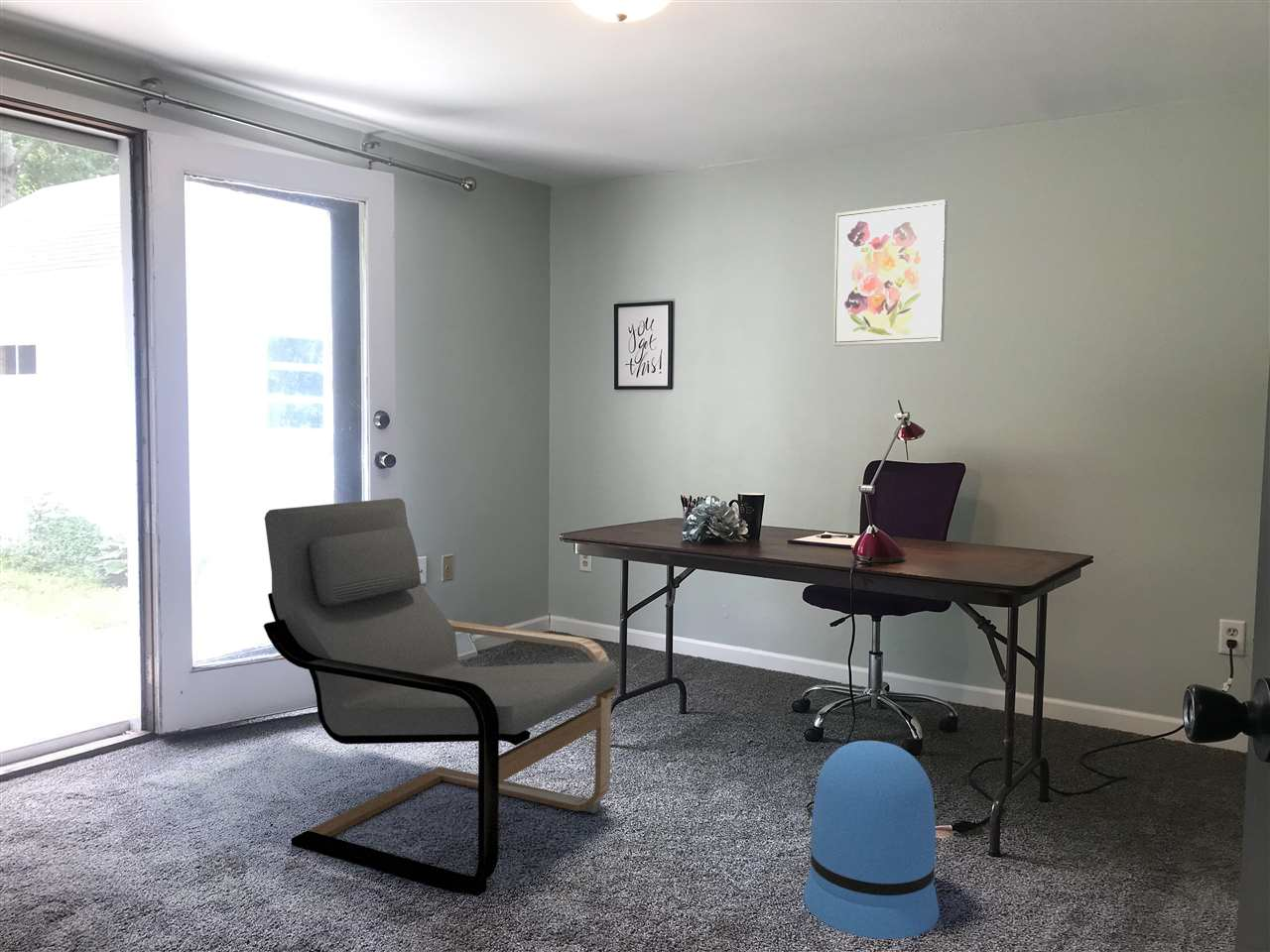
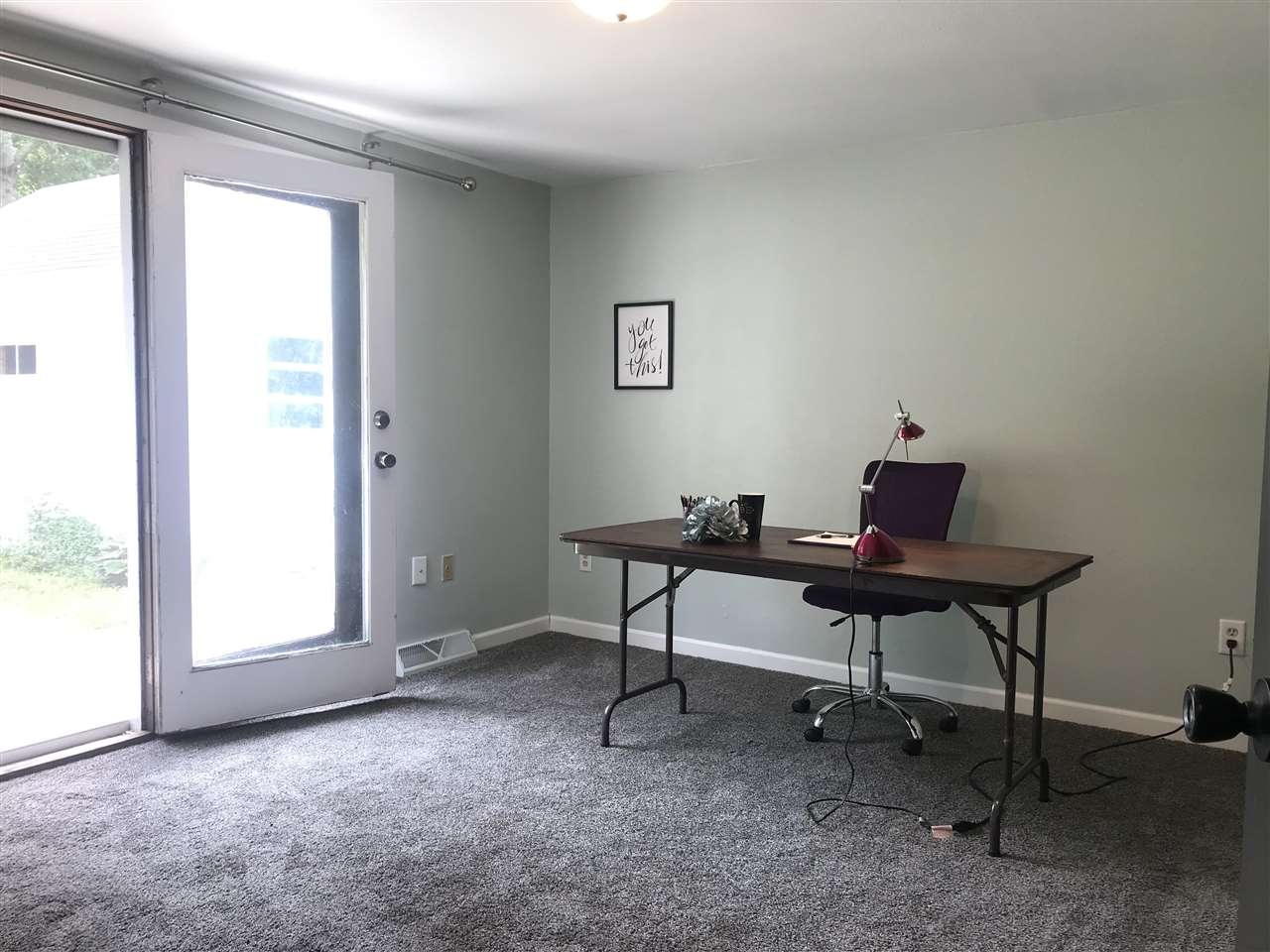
- sun visor [803,740,941,940]
- wall art [831,198,949,347]
- armchair [263,497,619,897]
